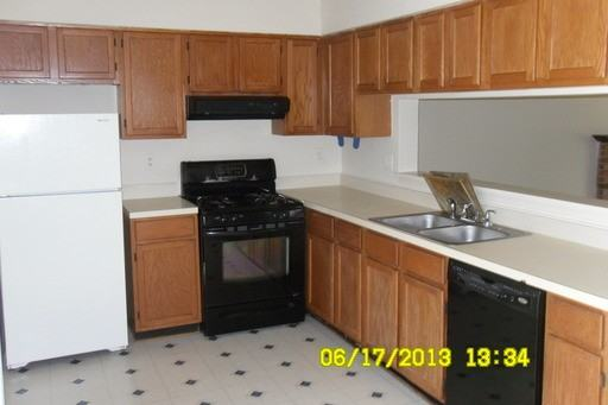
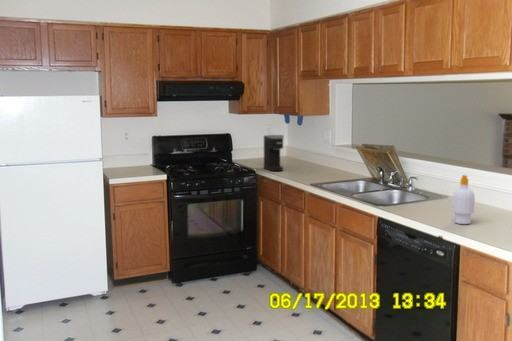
+ coffee maker [263,134,285,172]
+ soap bottle [451,174,476,225]
